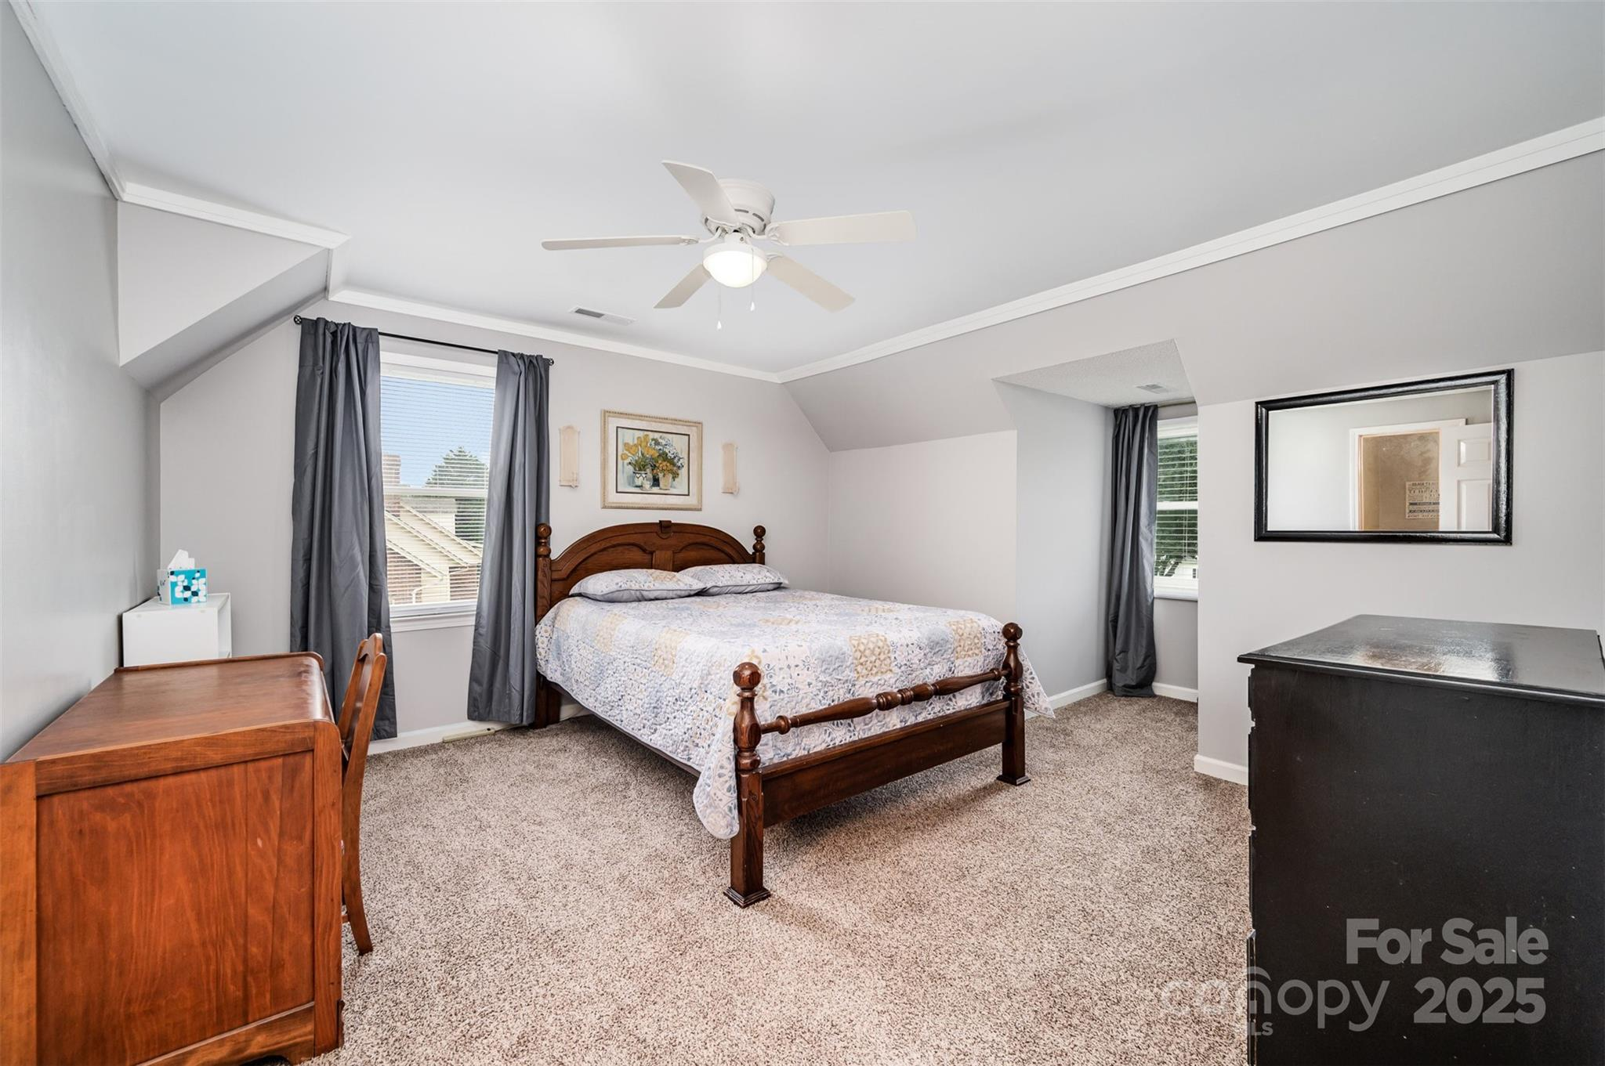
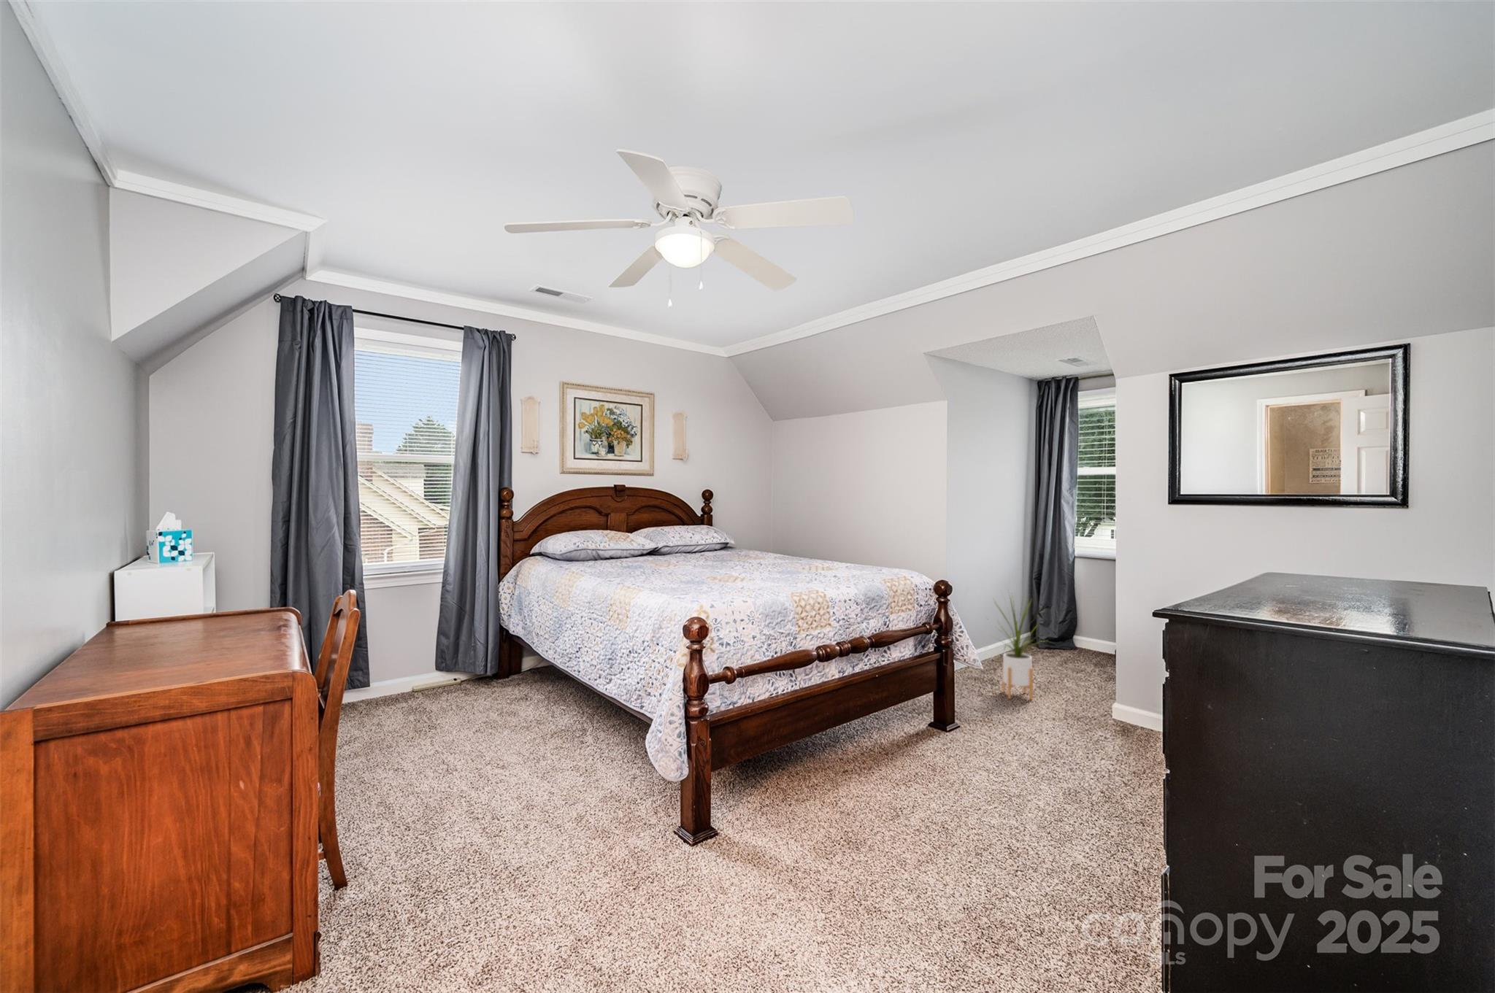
+ house plant [985,588,1049,700]
